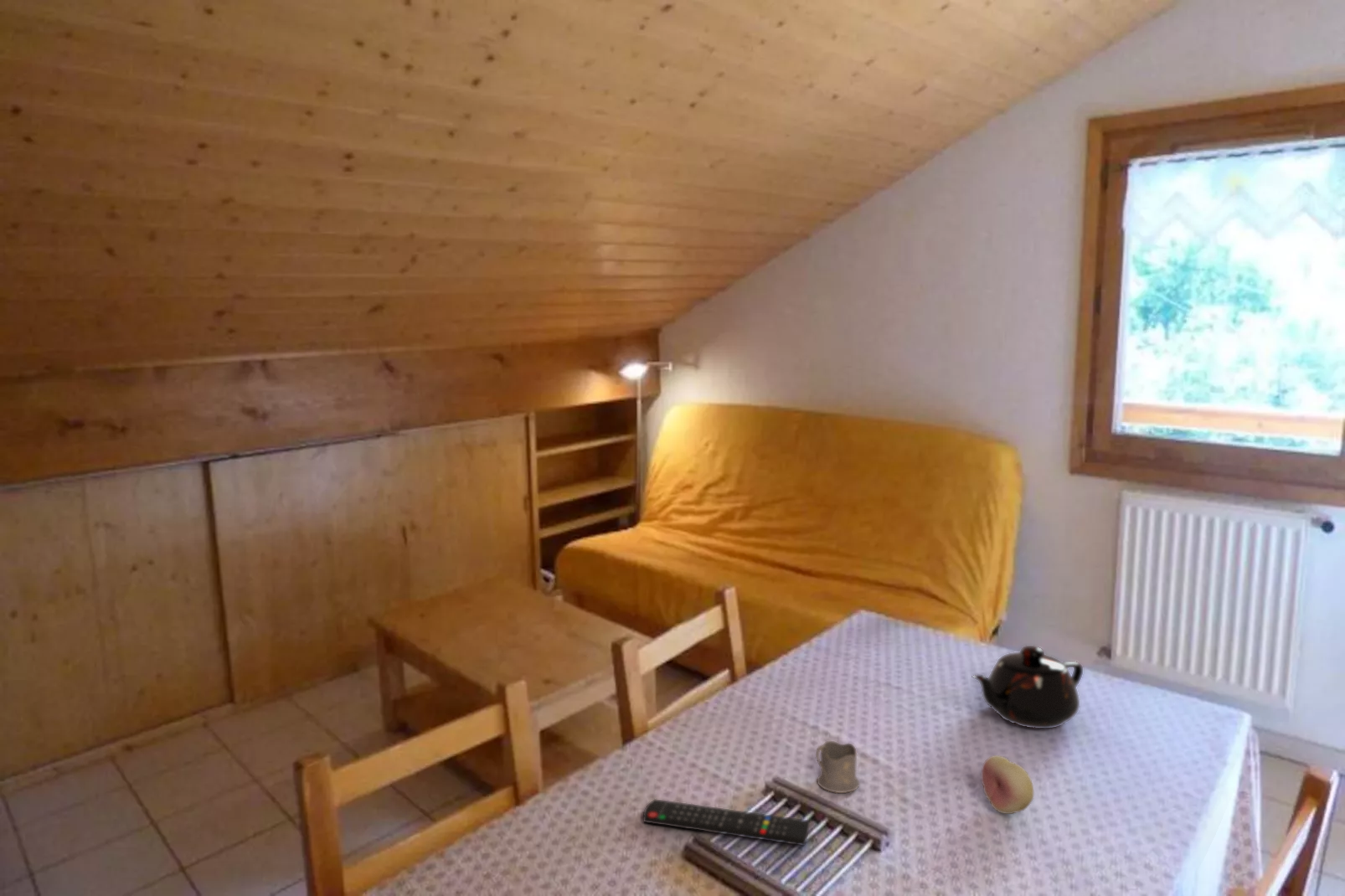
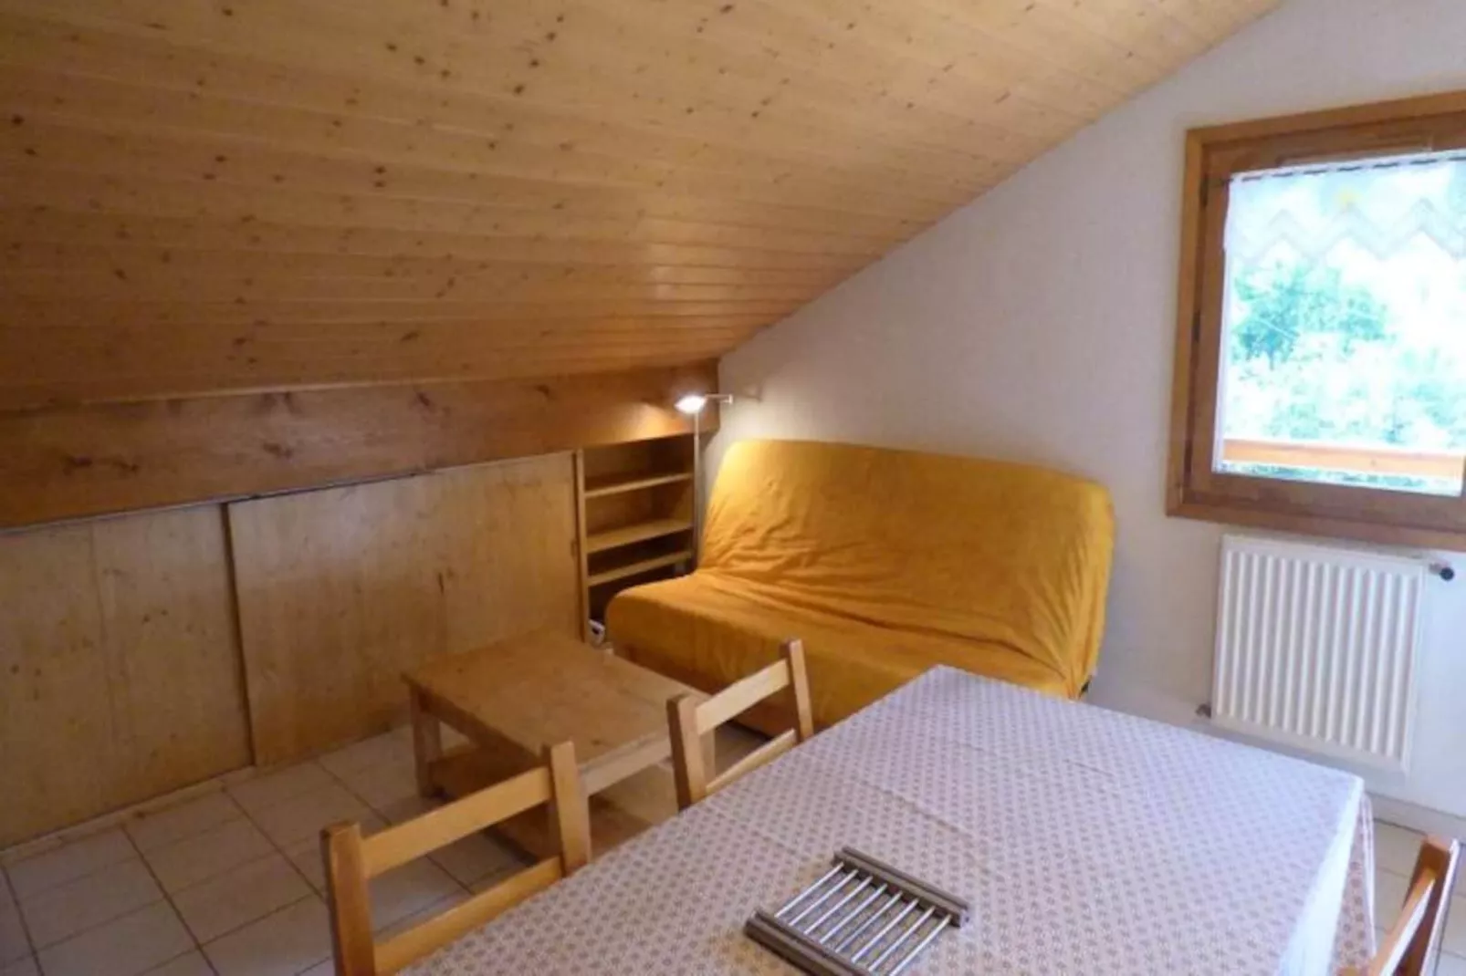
- remote control [642,798,811,847]
- teapot [971,645,1084,729]
- fruit [981,754,1034,815]
- tea glass holder [815,740,860,794]
